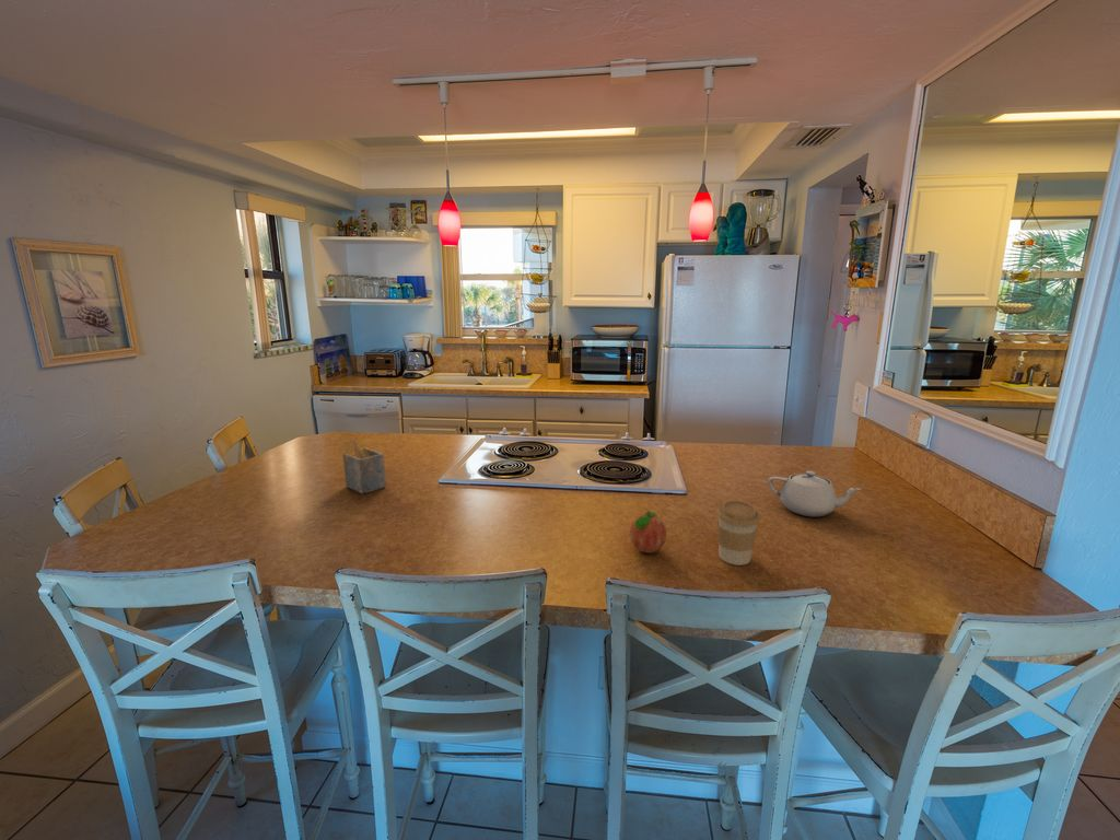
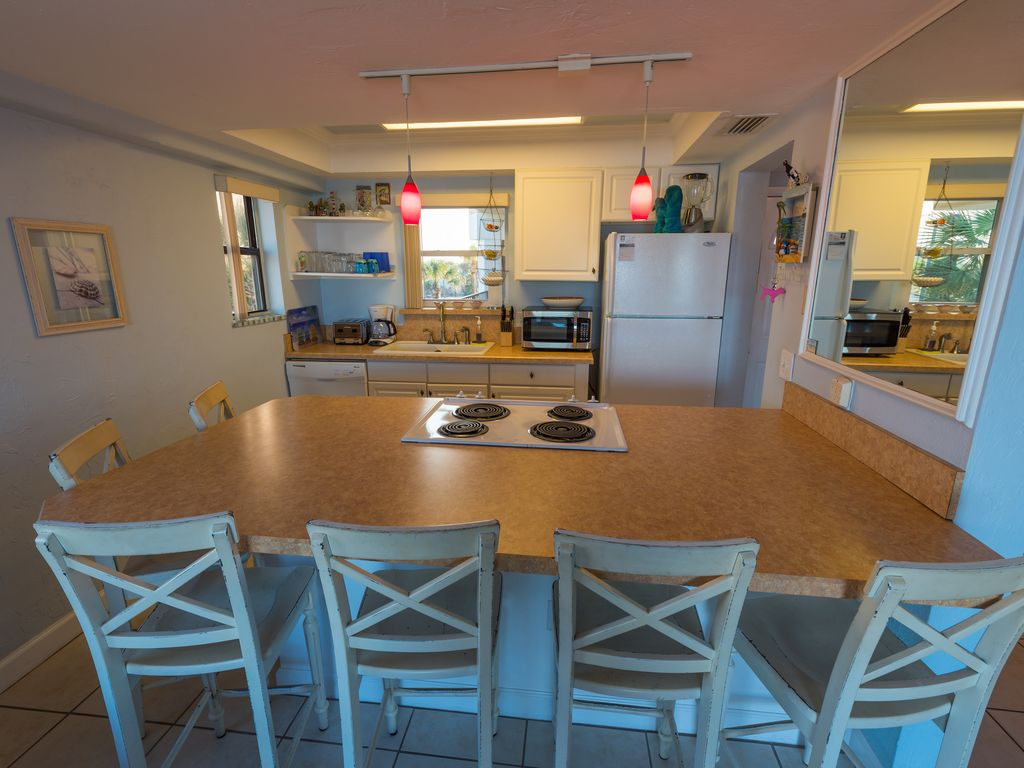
- napkin holder [341,438,387,495]
- coffee cup [715,499,761,567]
- teapot [767,469,862,517]
- fruit [629,510,667,555]
